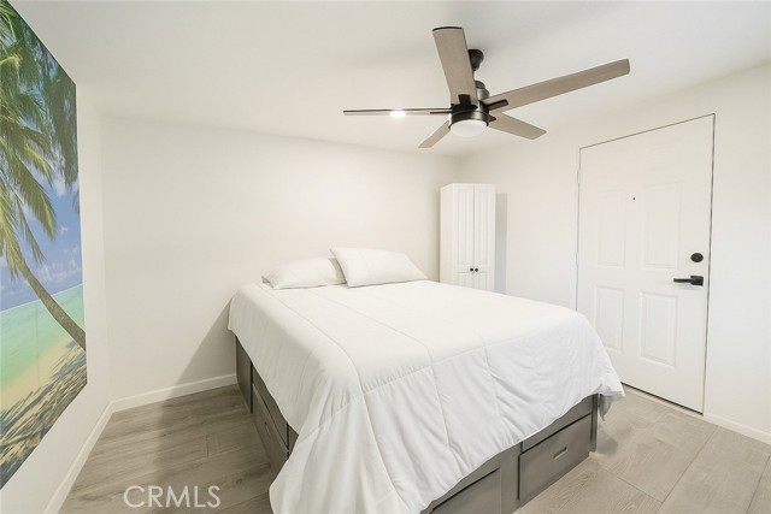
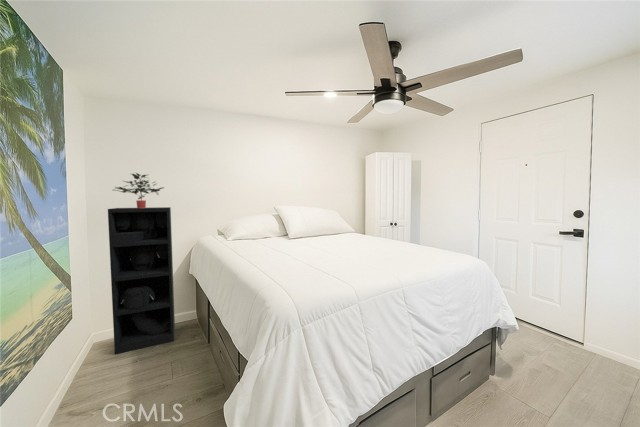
+ potted plant [113,171,165,208]
+ shelving unit [107,206,176,356]
